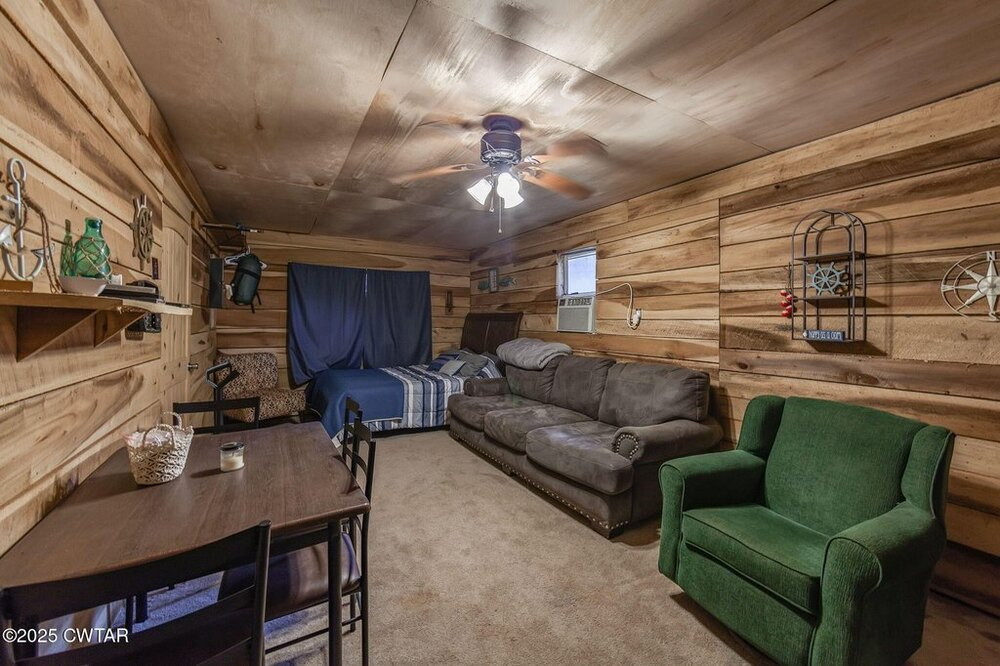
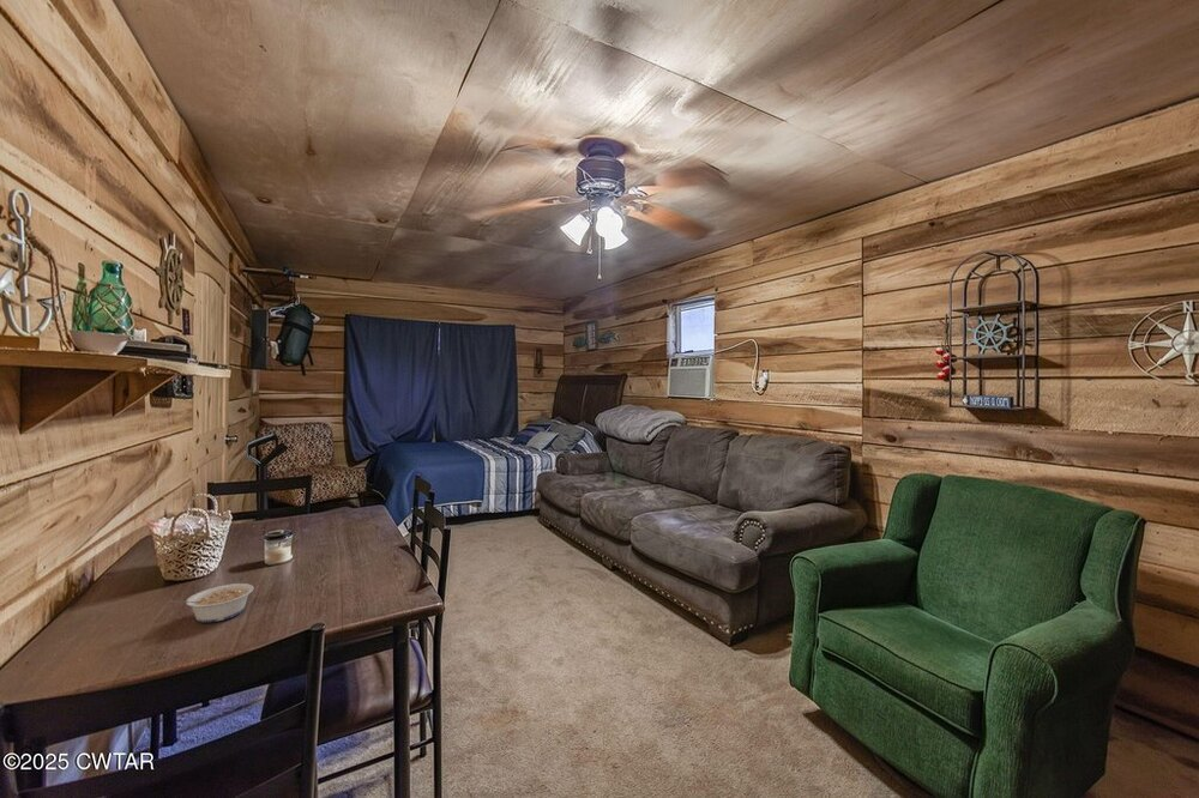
+ legume [169,582,254,623]
